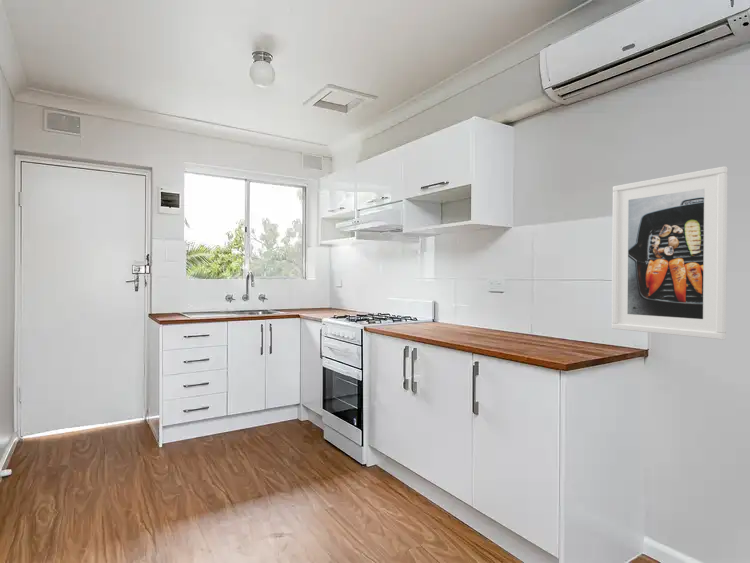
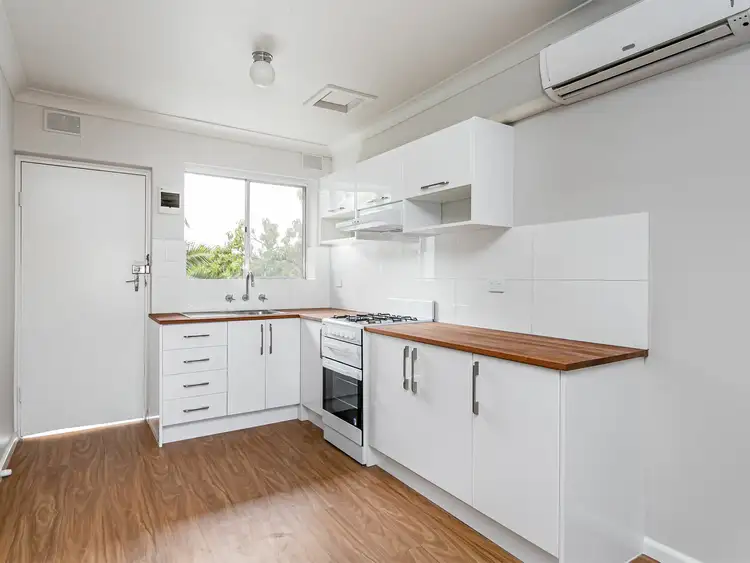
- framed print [611,166,729,341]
